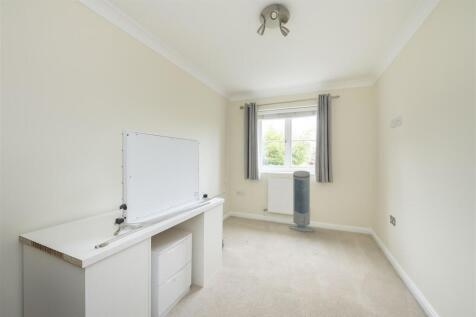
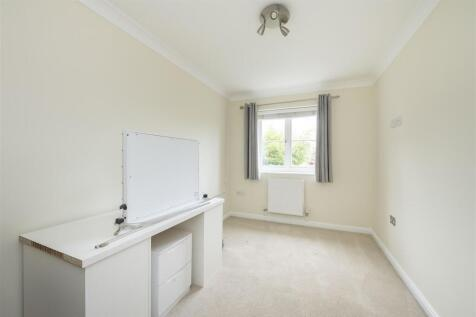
- air purifier [288,170,315,233]
